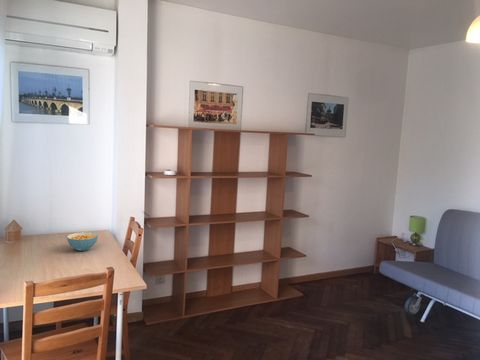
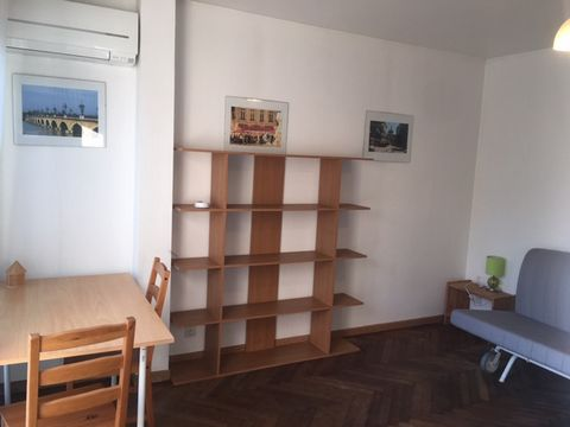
- cereal bowl [66,231,99,252]
